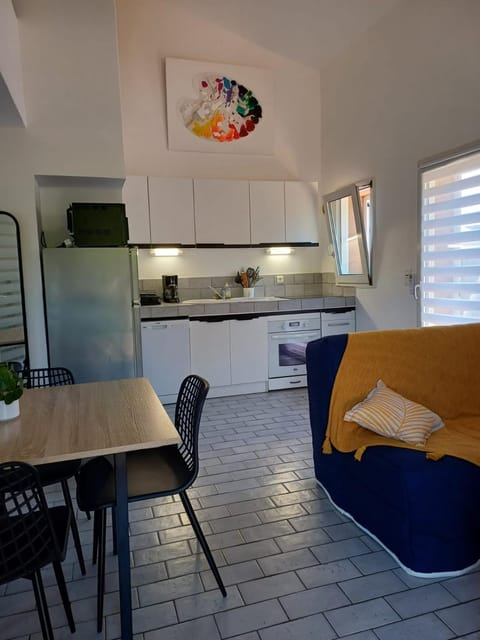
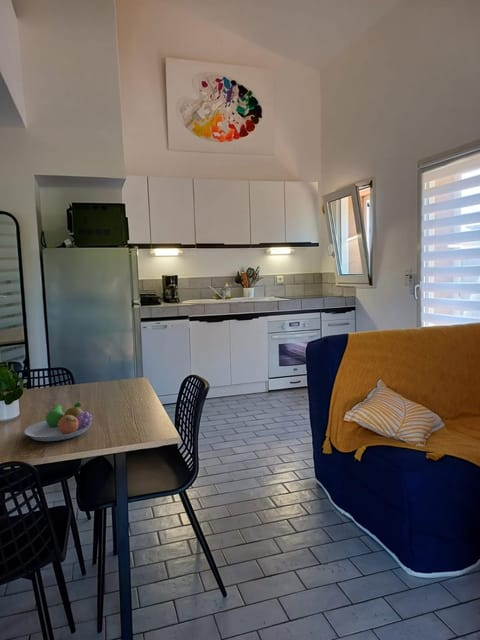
+ fruit bowl [23,402,93,442]
